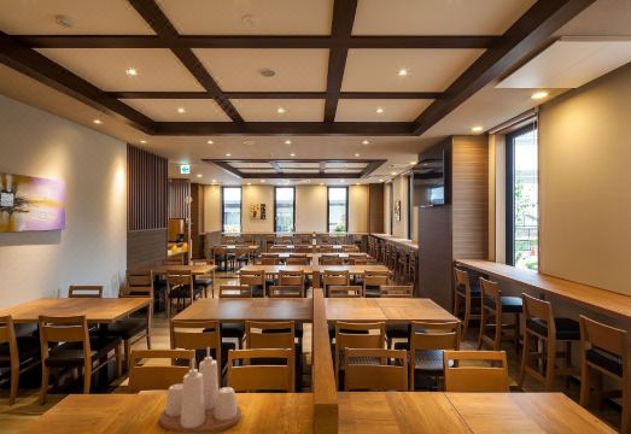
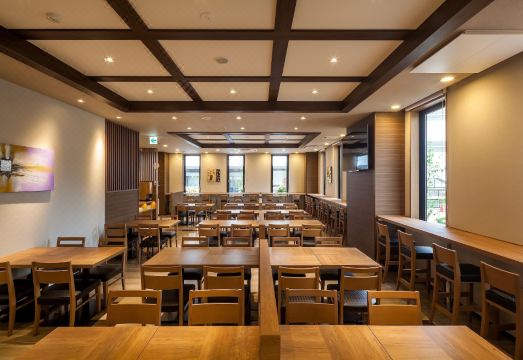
- condiment set [158,346,243,434]
